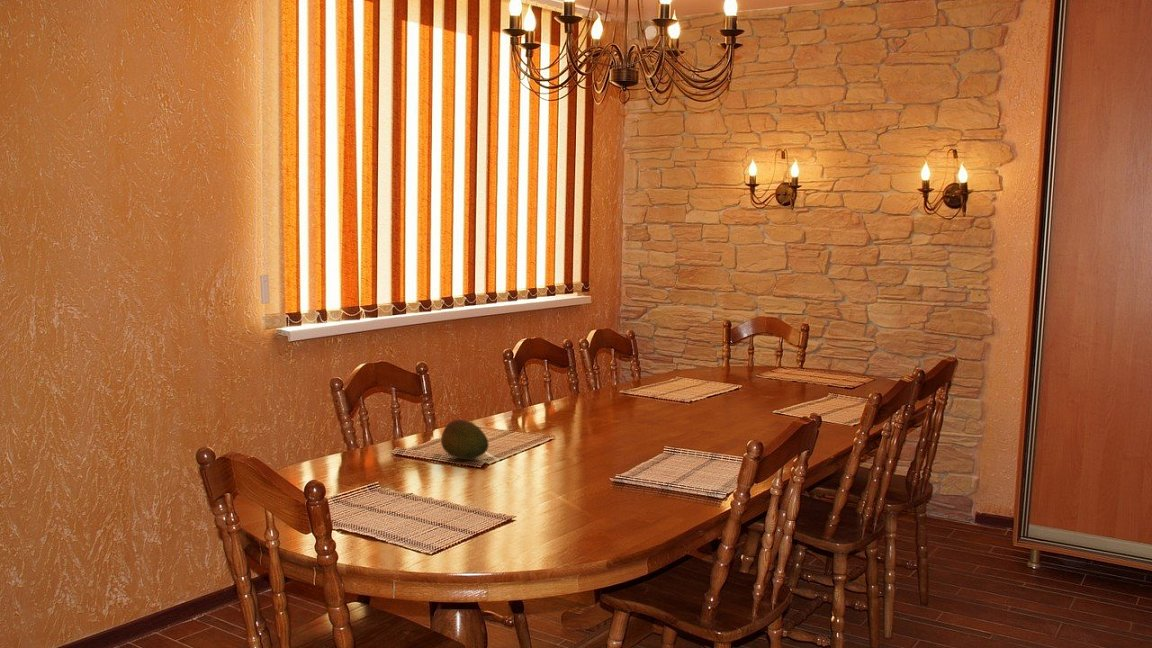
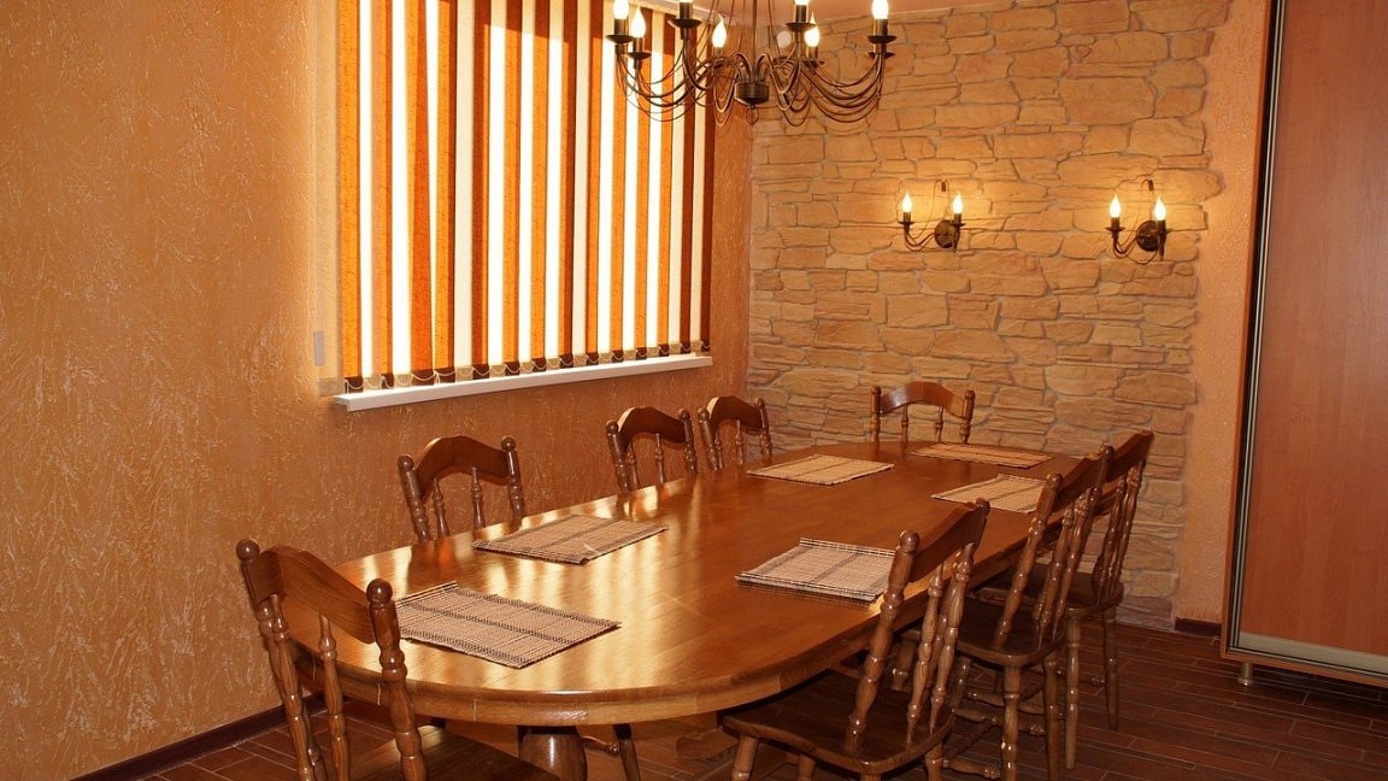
- fruit [440,419,490,460]
